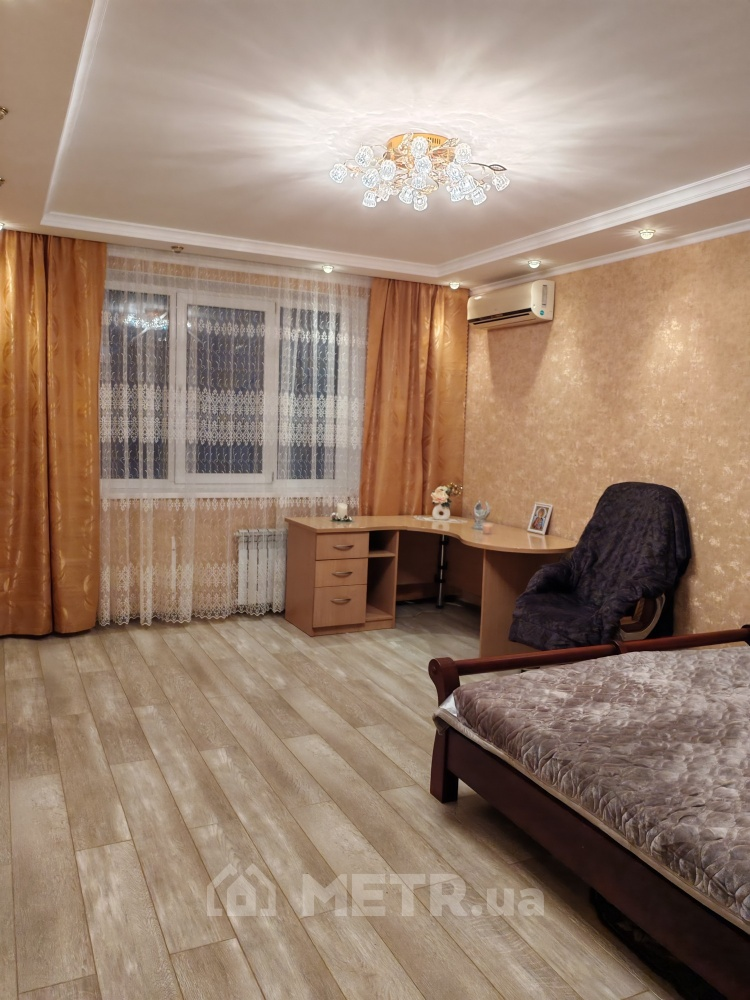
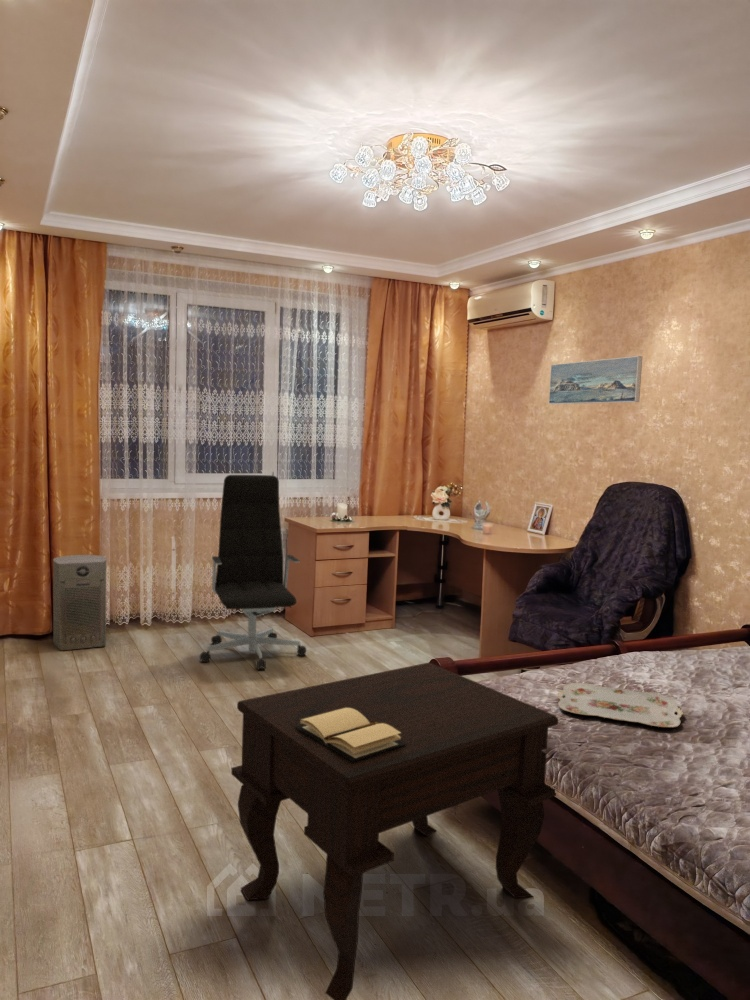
+ serving tray [557,682,684,728]
+ side table [230,662,559,1000]
+ book [295,708,406,762]
+ fan [52,554,107,651]
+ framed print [548,355,643,405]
+ office chair [199,474,307,671]
